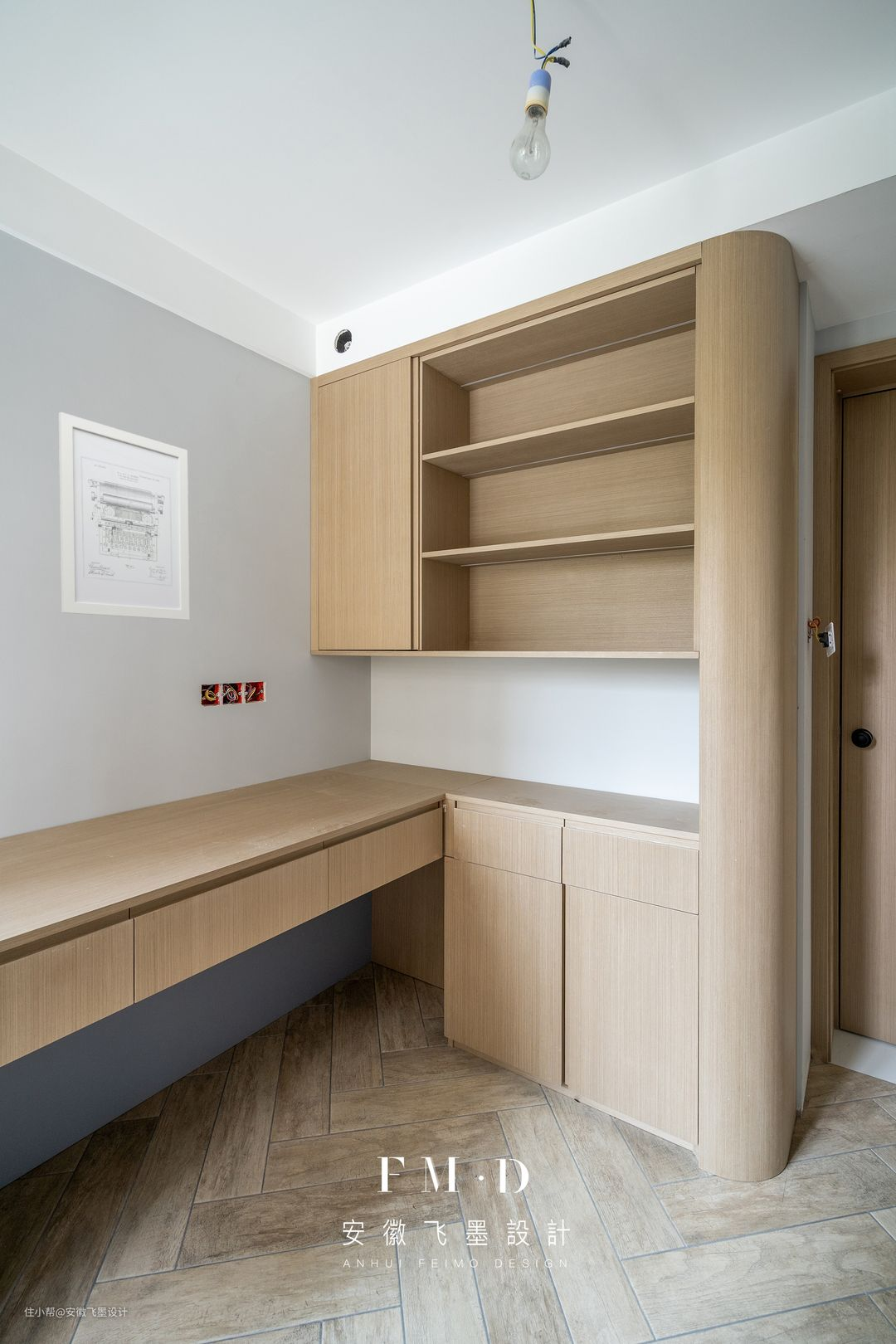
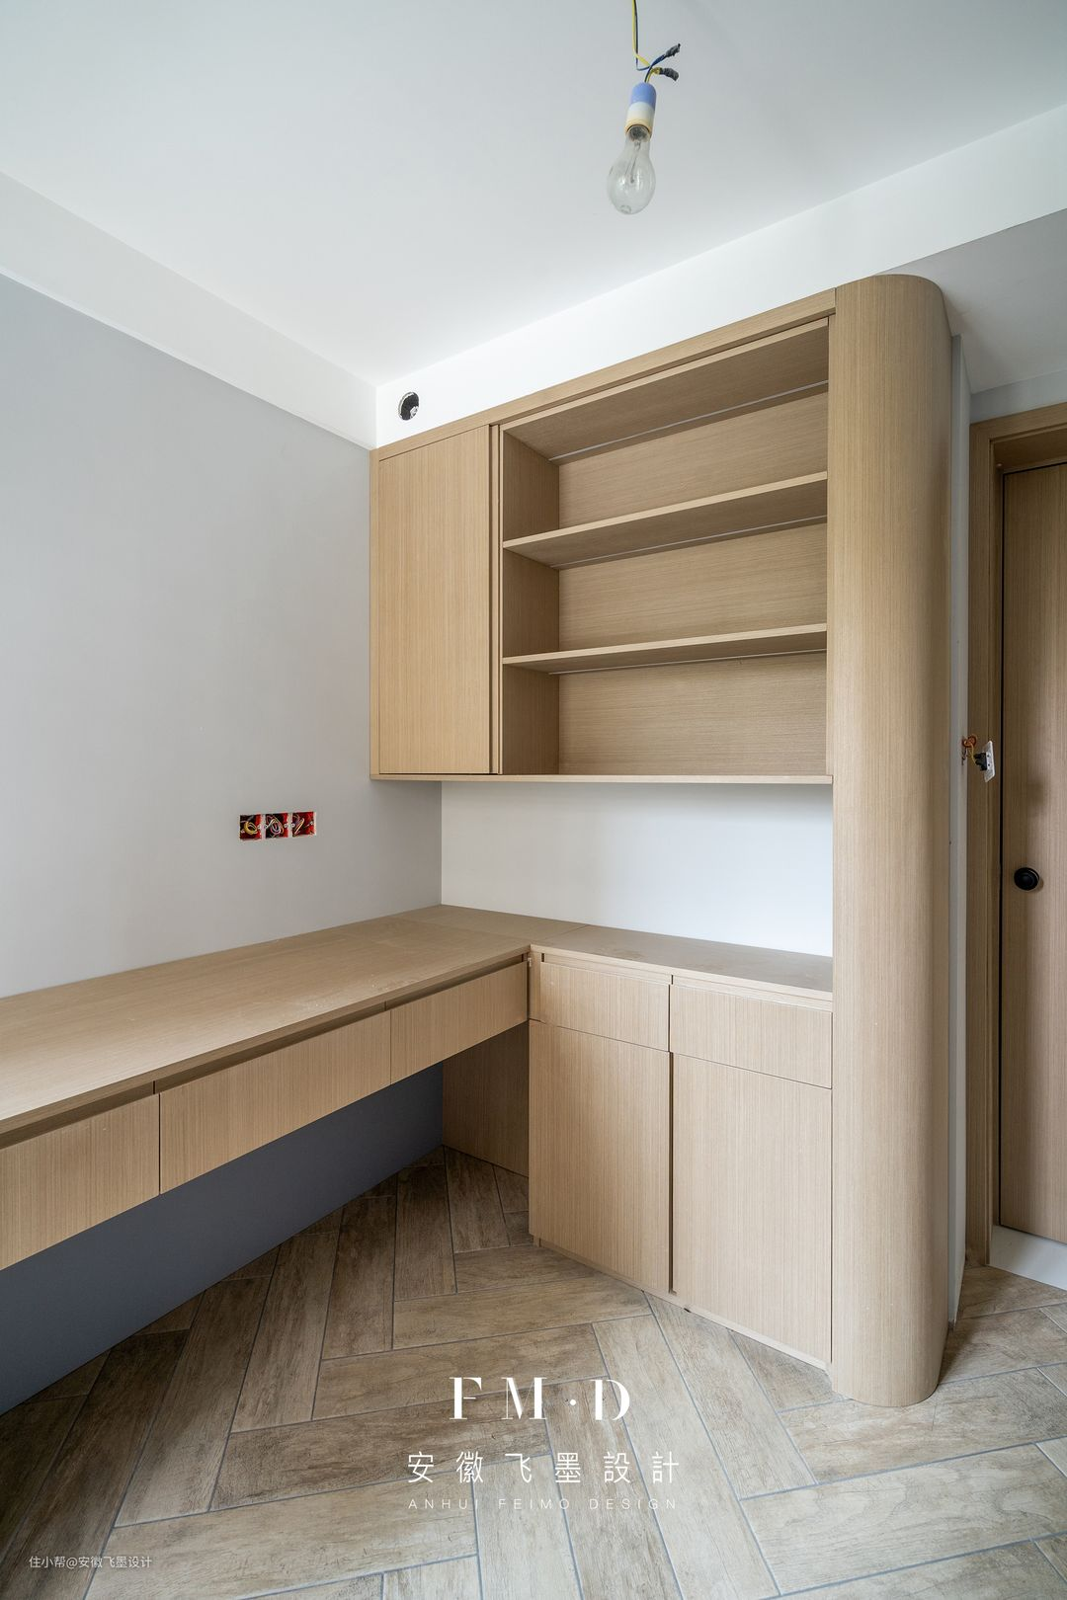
- wall art [58,411,190,621]
